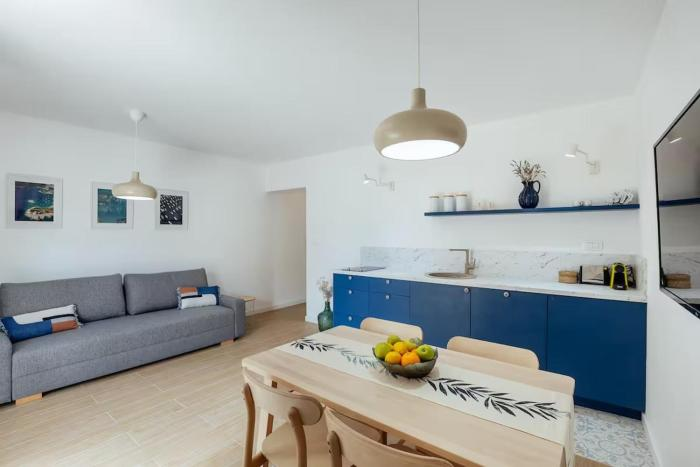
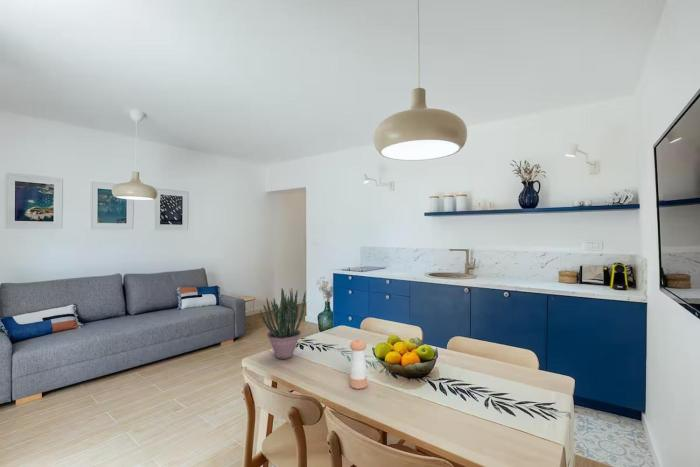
+ potted plant [259,288,307,360]
+ pepper shaker [349,338,368,390]
